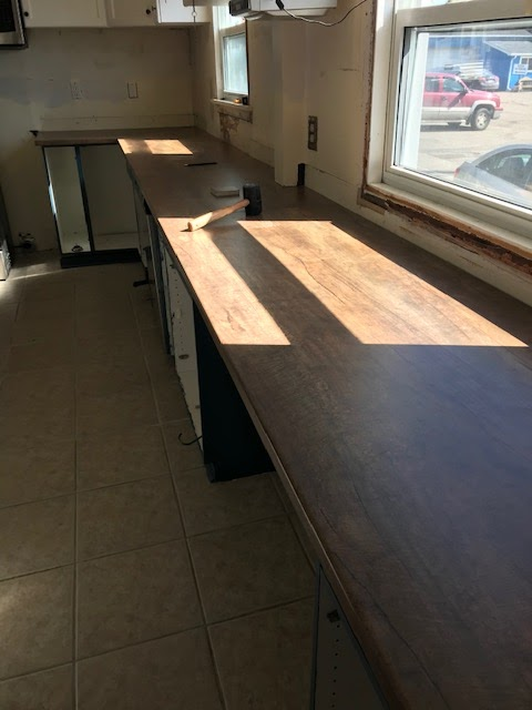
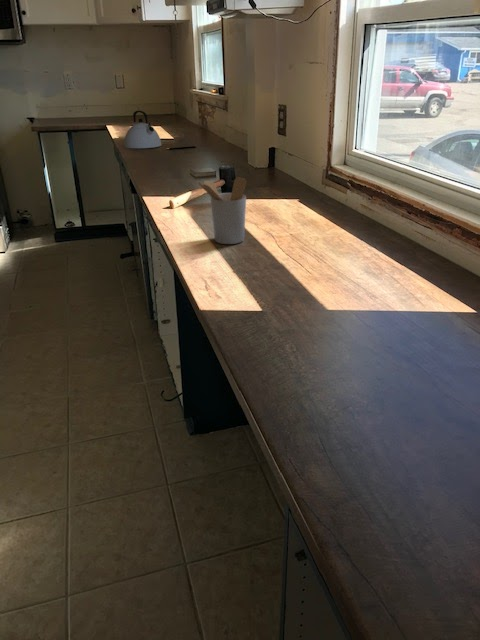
+ kettle [123,110,162,149]
+ utensil holder [195,176,248,245]
